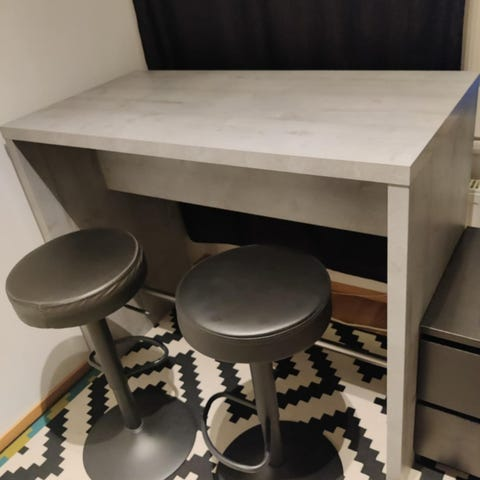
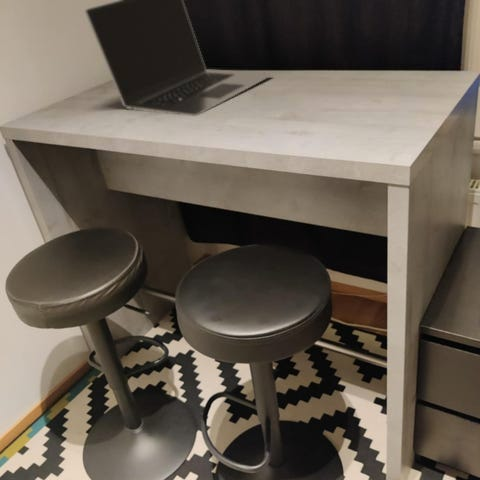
+ laptop [84,0,274,117]
